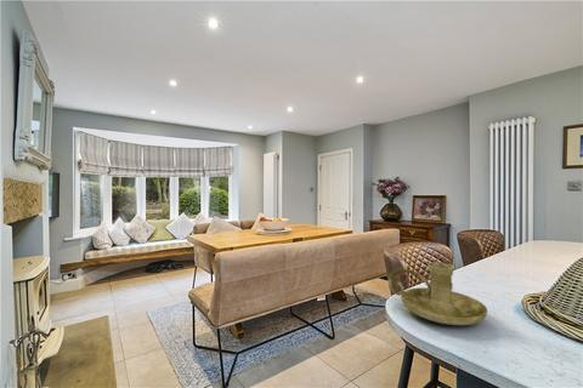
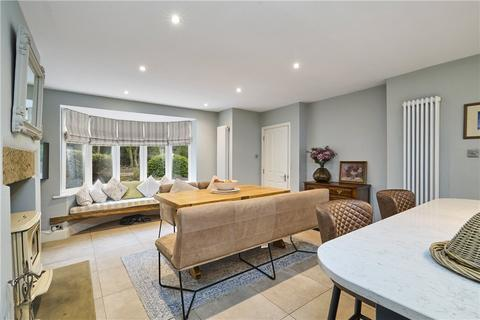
- candle holder [386,261,488,326]
